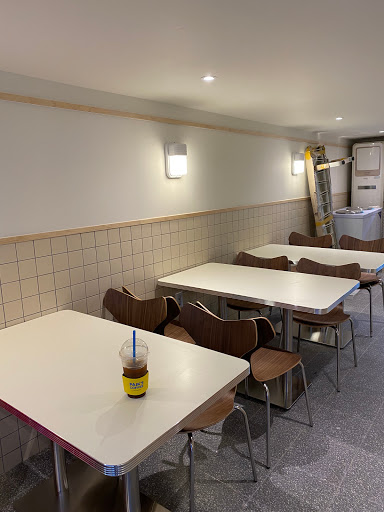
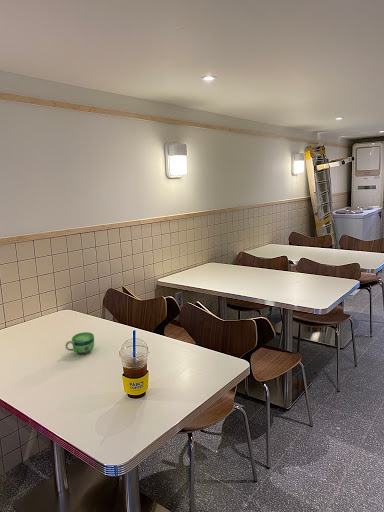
+ cup [64,331,95,355]
